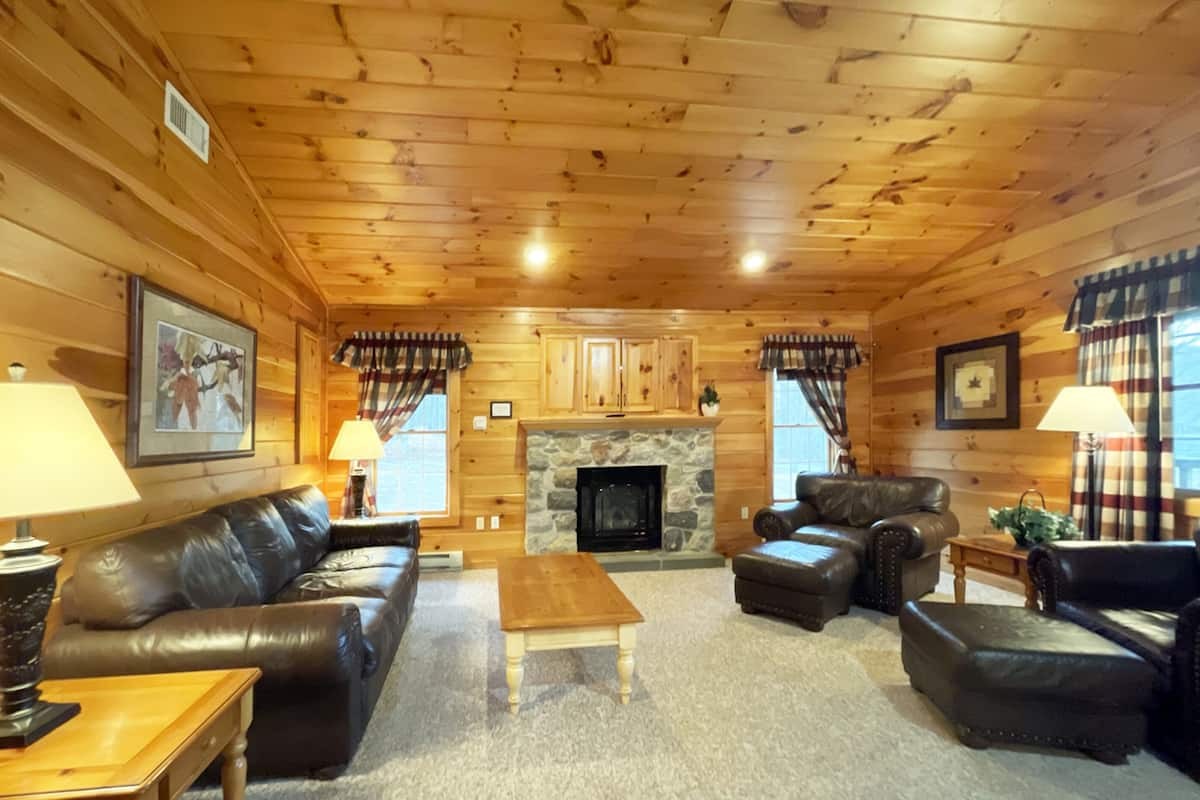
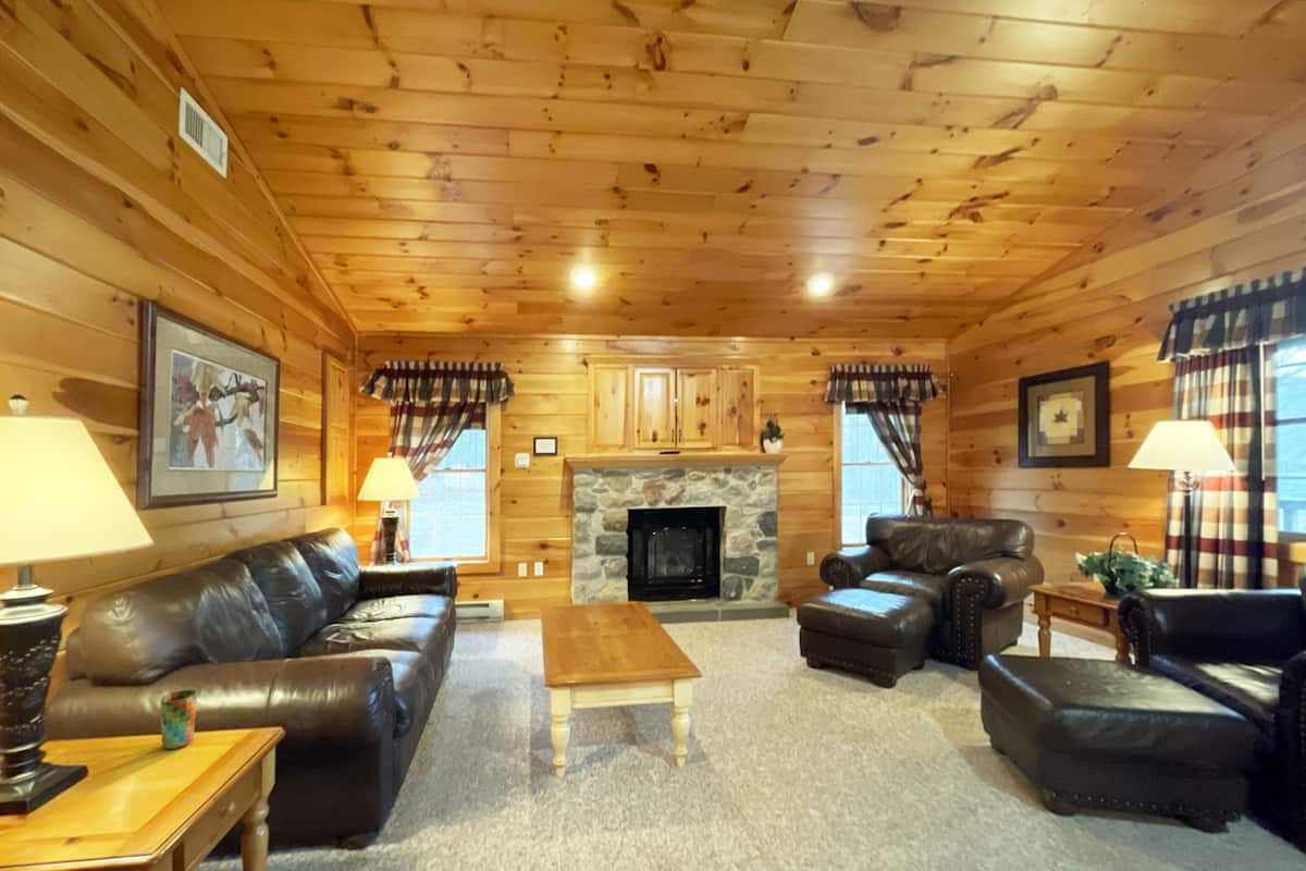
+ cup [159,689,198,750]
